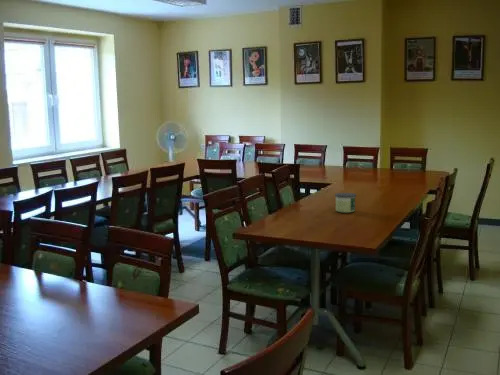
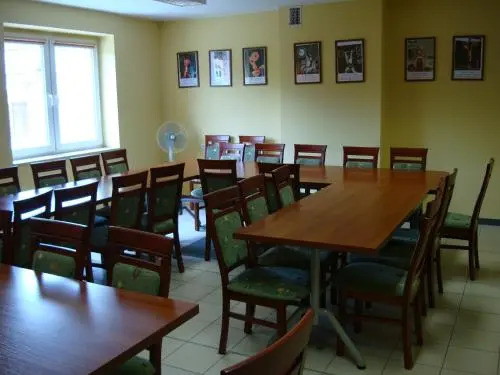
- candle [334,192,357,214]
